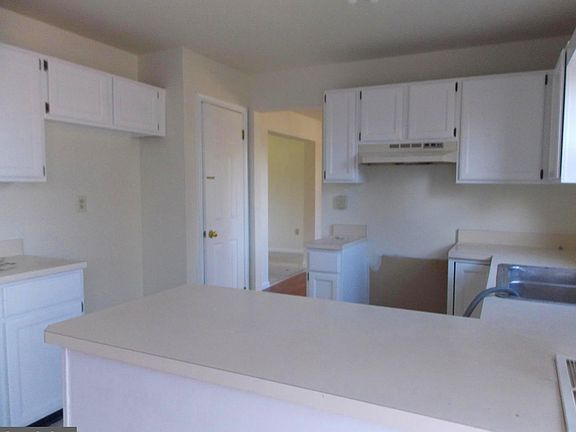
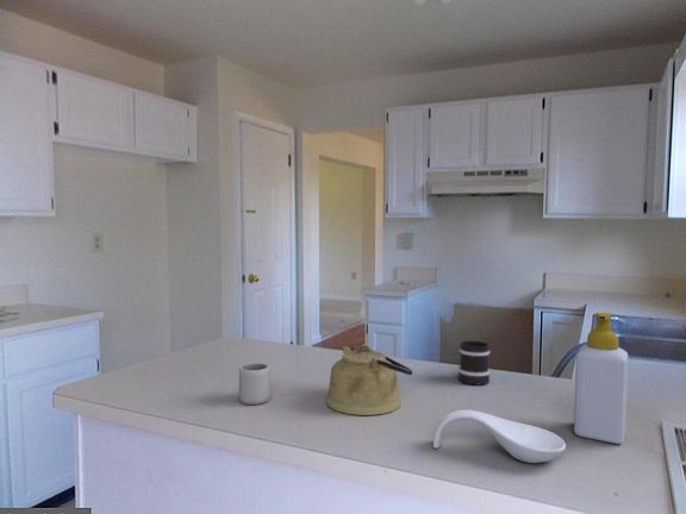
+ cup [238,362,272,406]
+ spoon rest [432,408,567,464]
+ mug [457,339,491,386]
+ kettle [325,343,414,416]
+ soap bottle [573,312,629,445]
